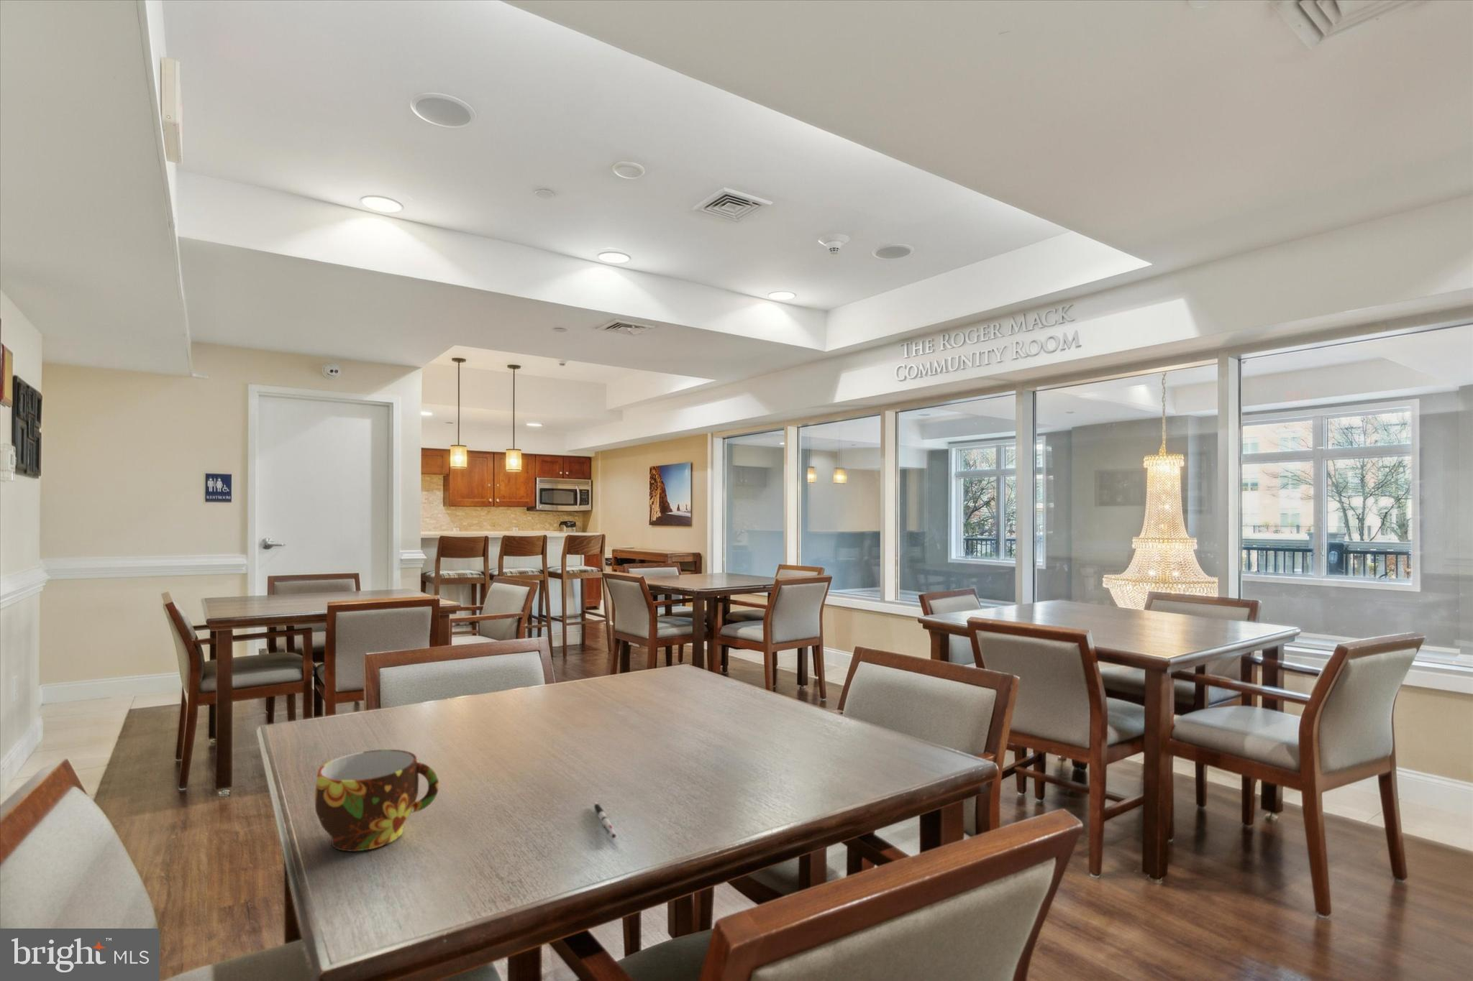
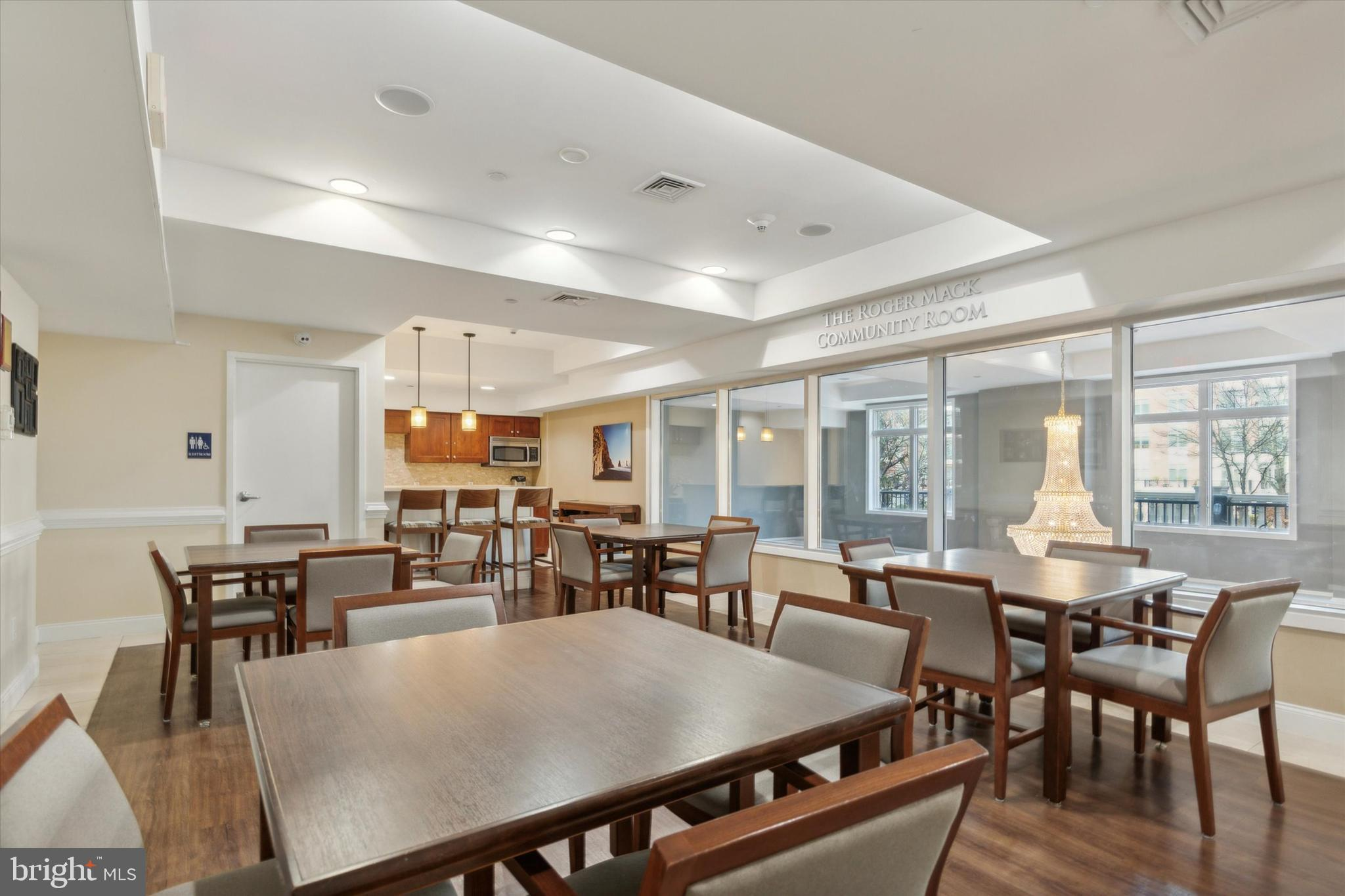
- pen [594,801,617,840]
- cup [314,749,439,853]
